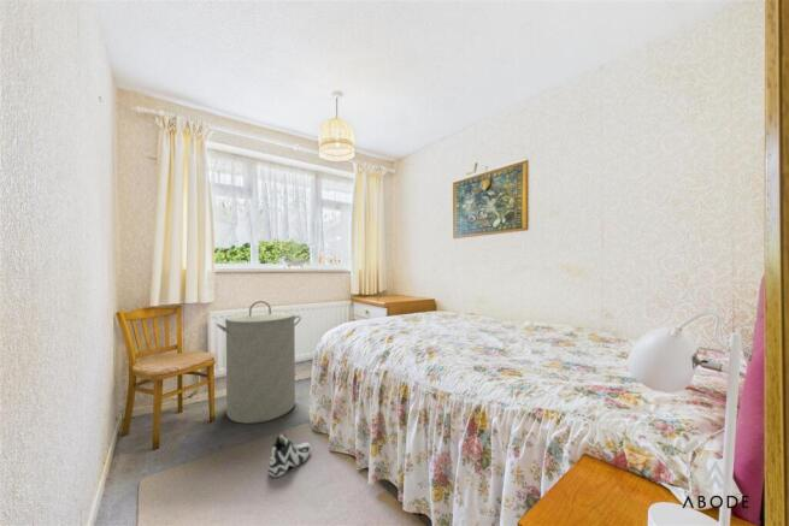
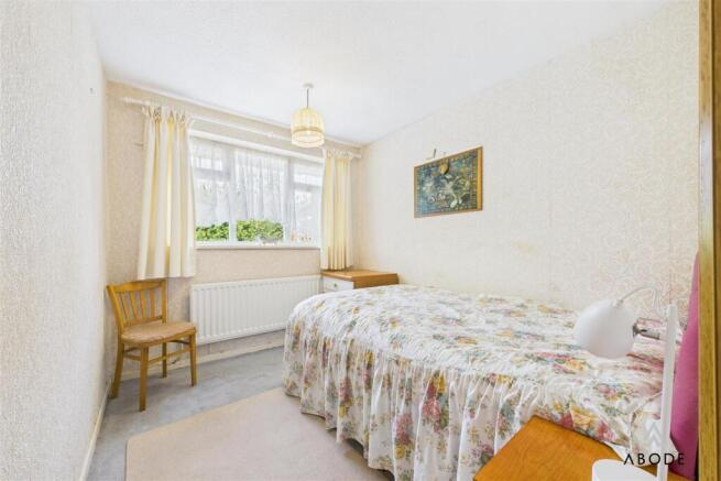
- sneaker [267,432,312,478]
- laundry hamper [216,300,302,425]
